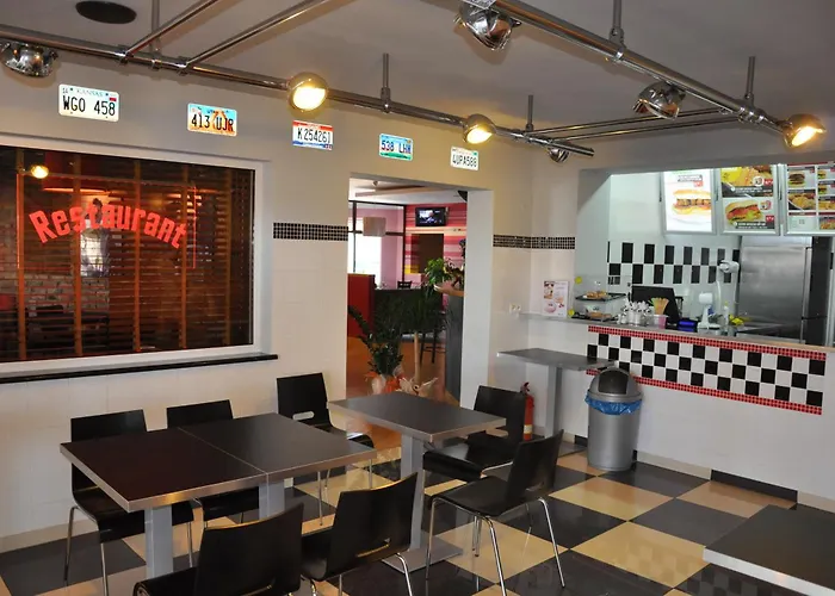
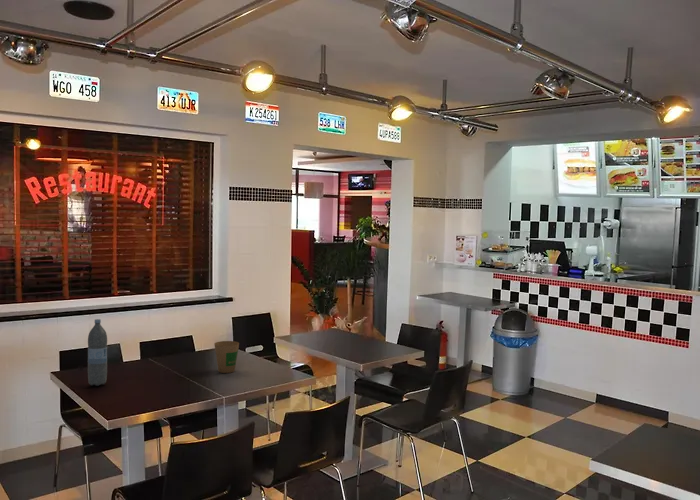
+ paper cup [214,340,240,374]
+ water bottle [87,318,108,387]
